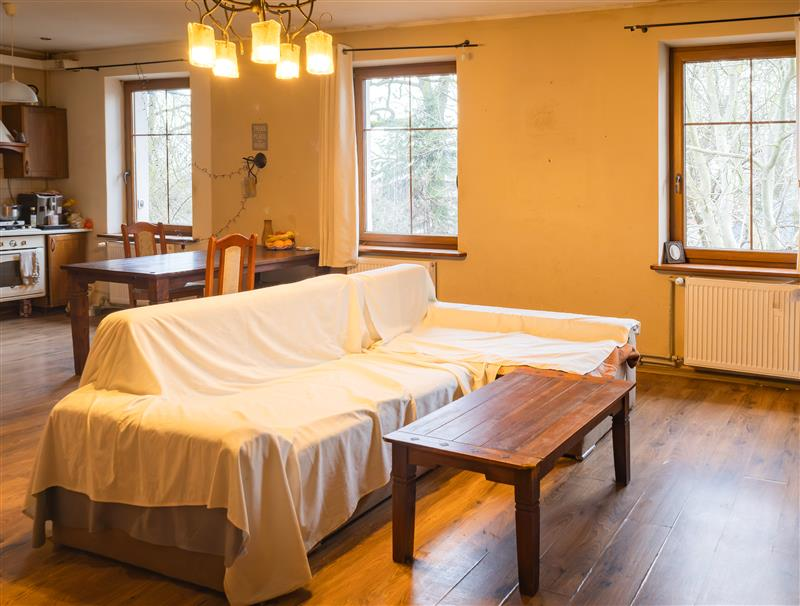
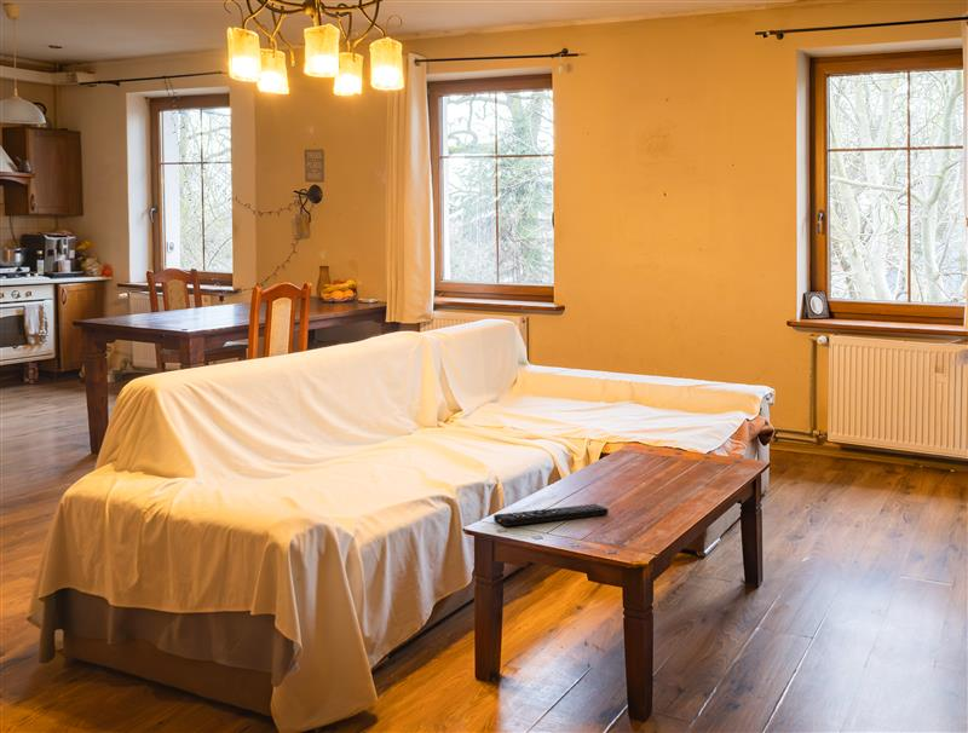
+ remote control [492,503,609,527]
